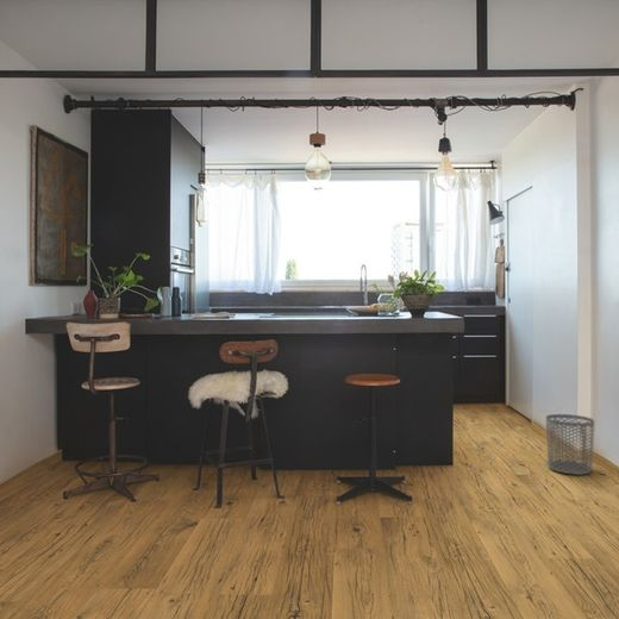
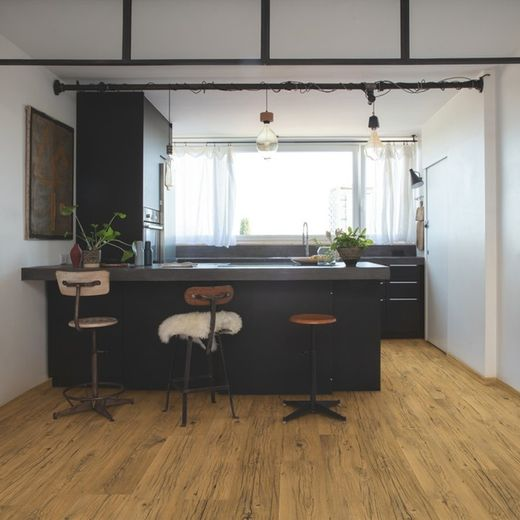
- waste bin [545,413,595,476]
